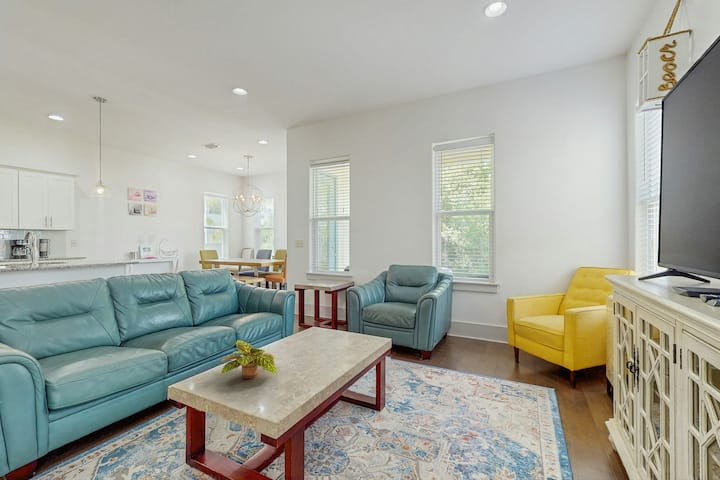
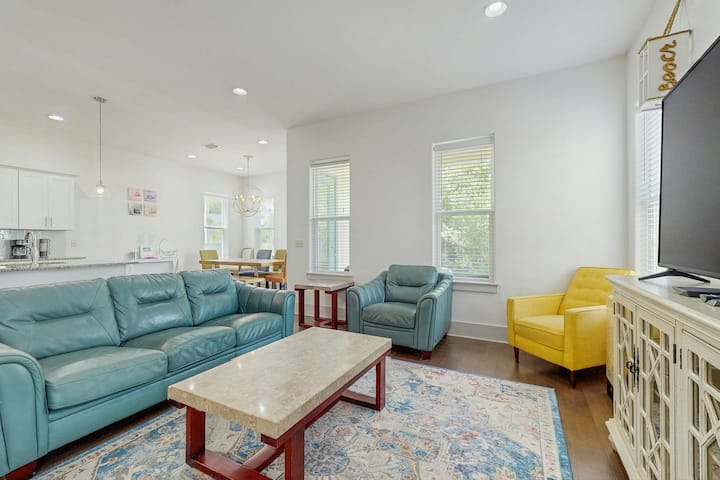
- plant [219,339,278,379]
